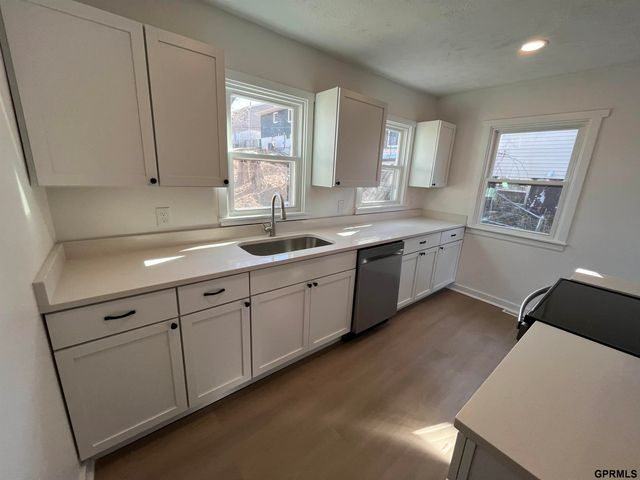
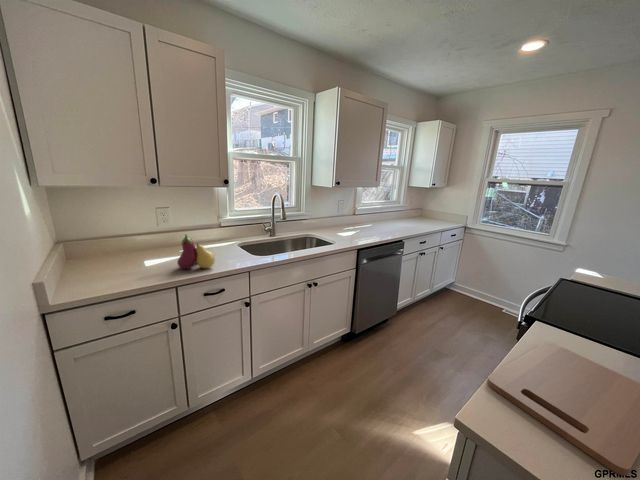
+ fruit [176,233,216,270]
+ cutting board [486,341,640,477]
